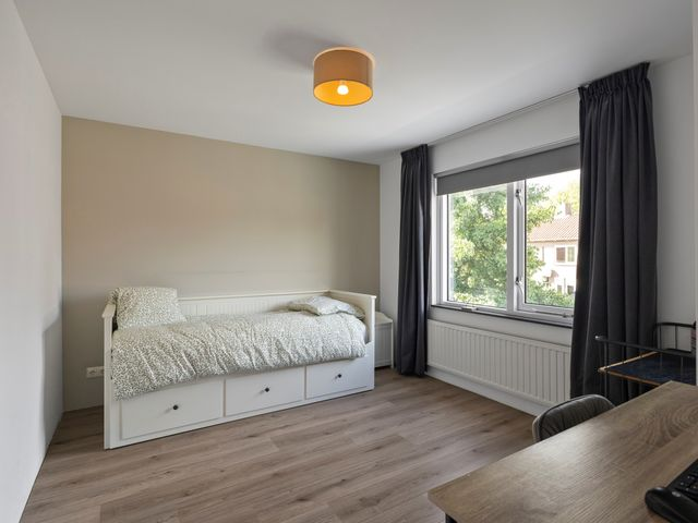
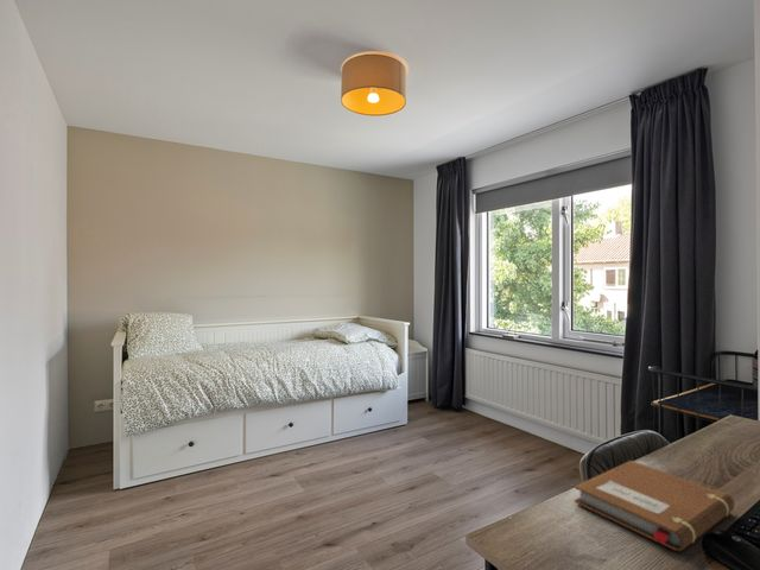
+ notebook [574,460,735,552]
